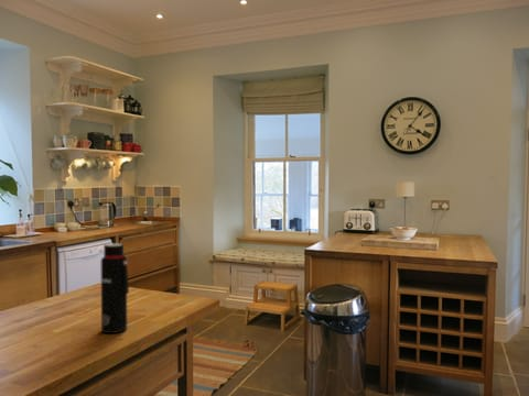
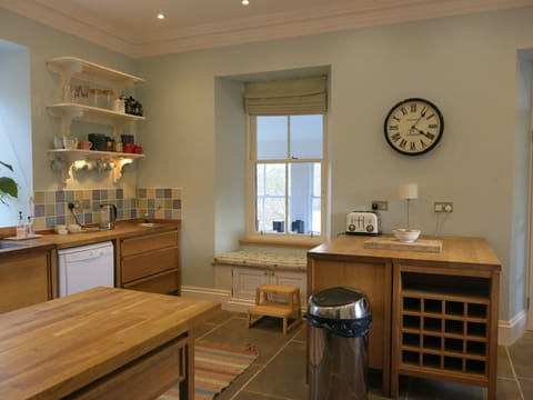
- water bottle [100,243,130,334]
